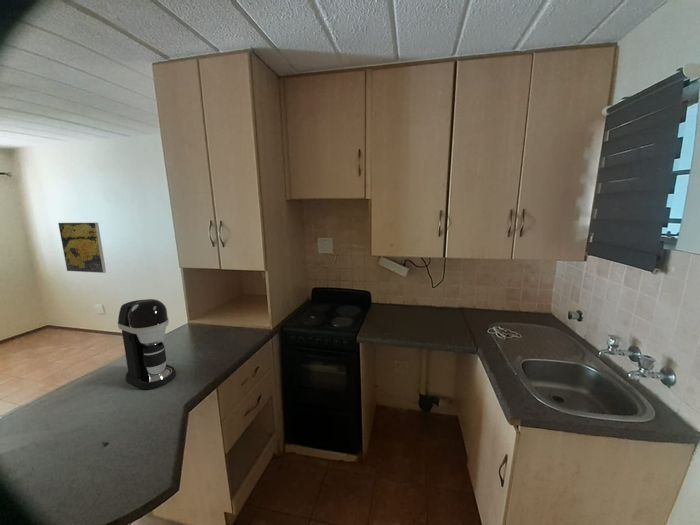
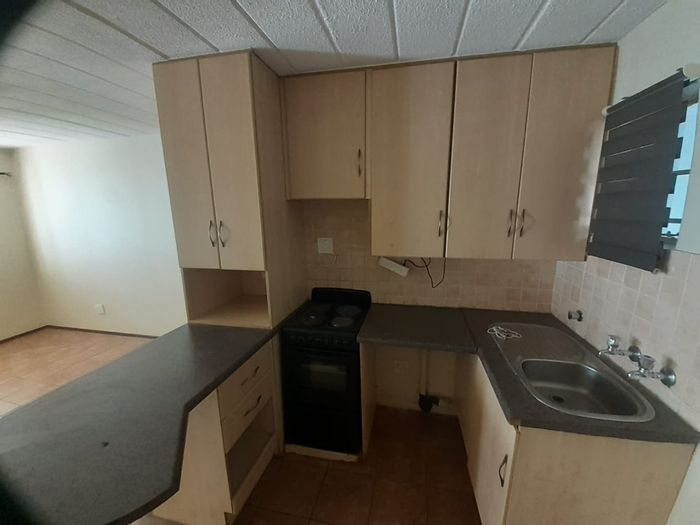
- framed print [57,222,107,274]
- coffee maker [117,298,177,390]
